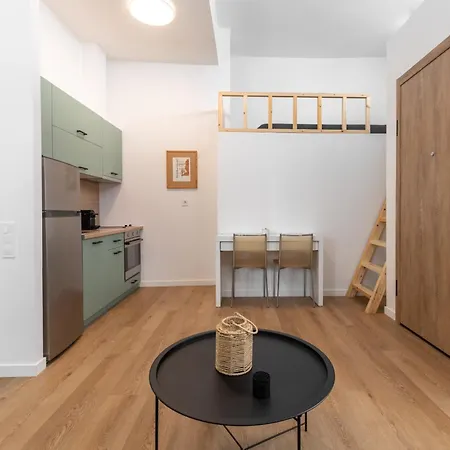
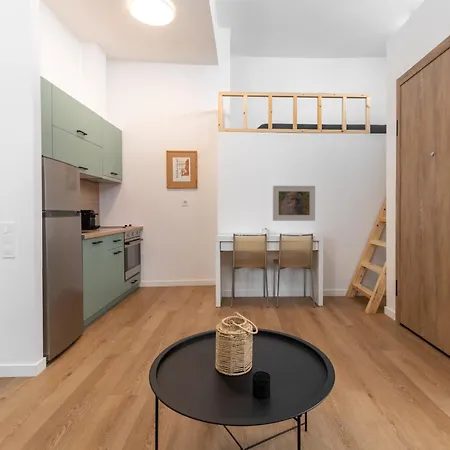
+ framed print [272,185,316,222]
